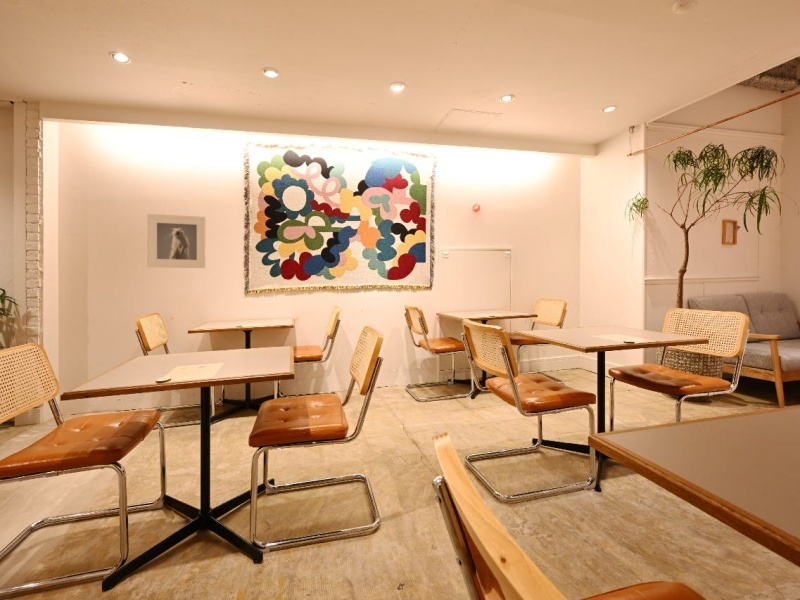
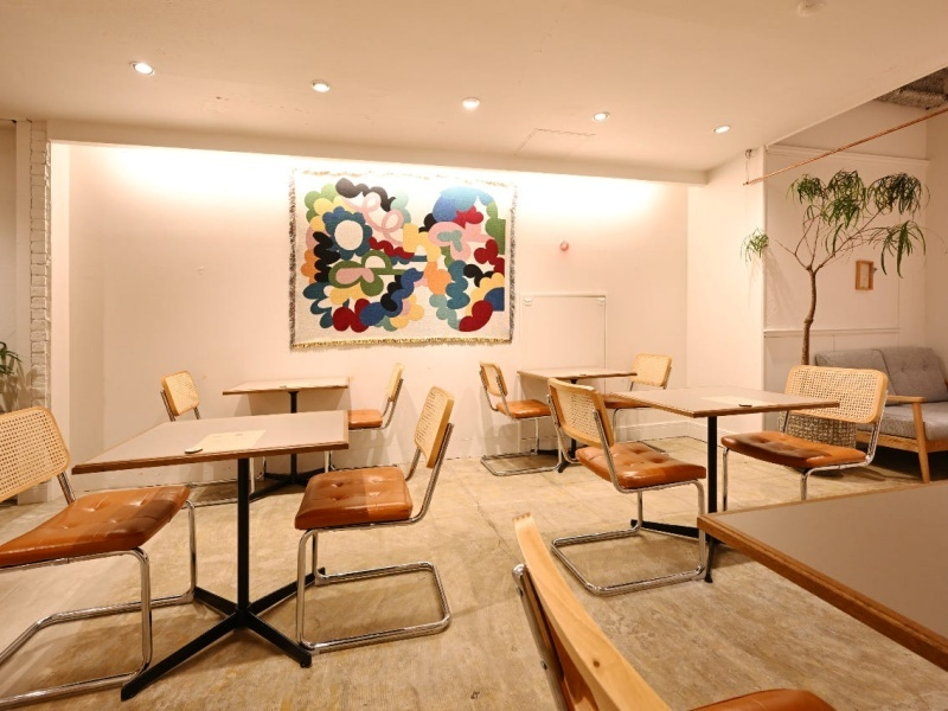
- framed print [146,213,207,269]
